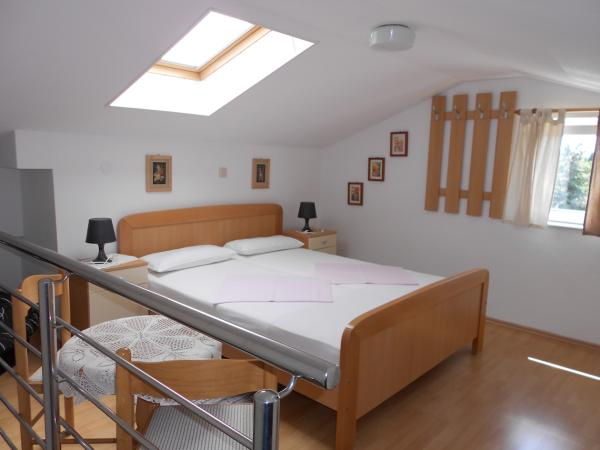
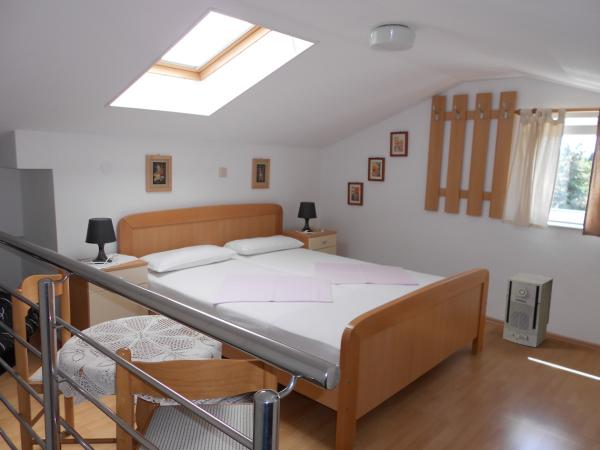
+ air purifier [502,272,554,348]
